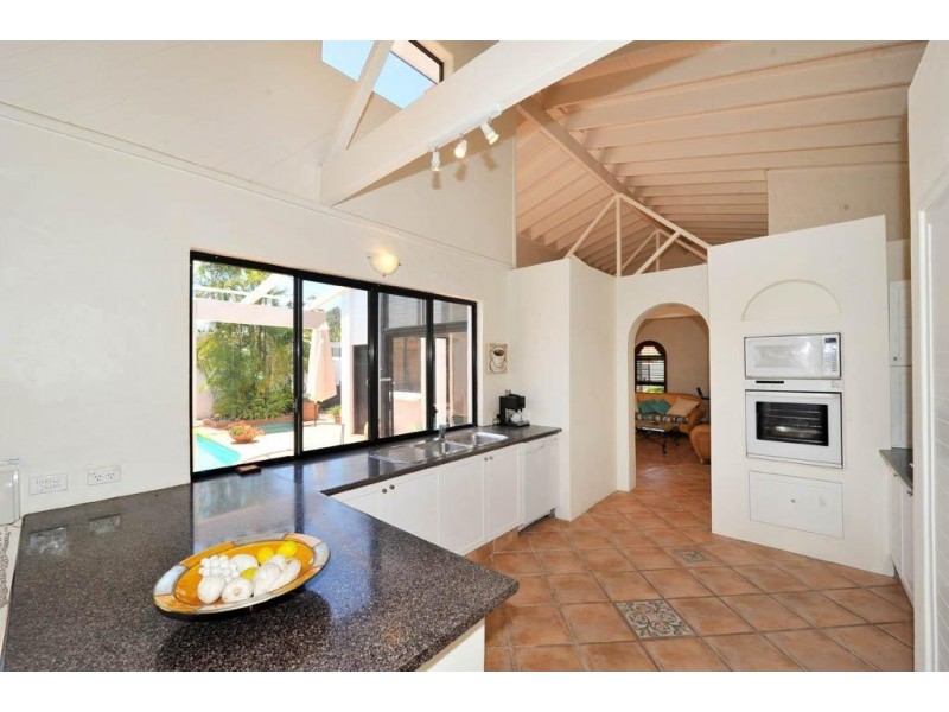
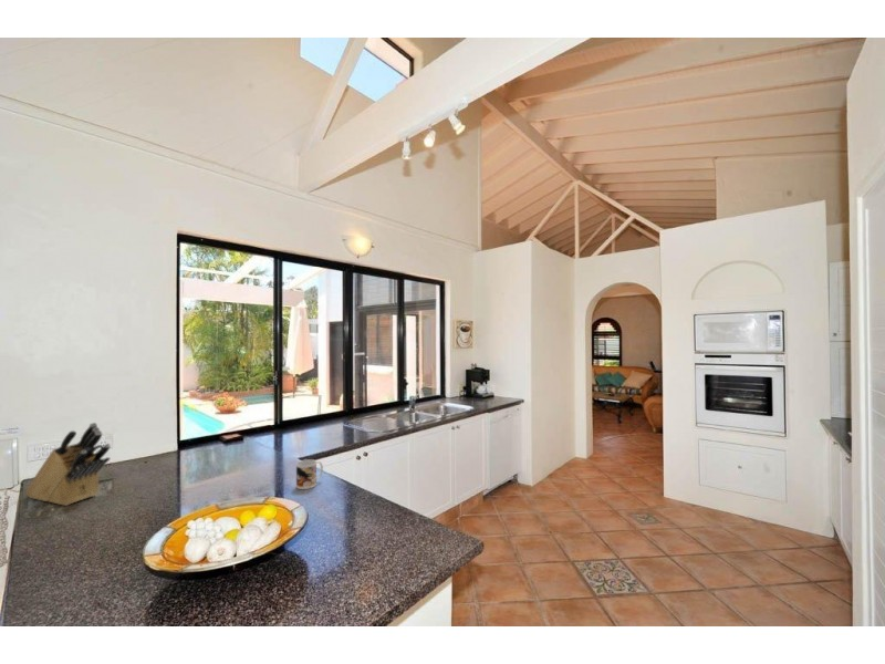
+ mug [295,458,324,490]
+ knife block [24,422,112,507]
